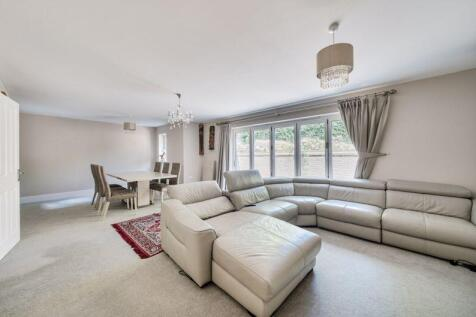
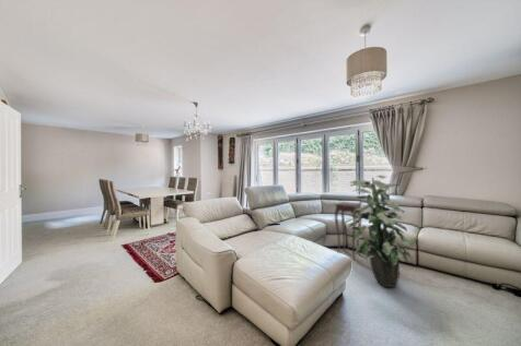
+ indoor plant [348,175,419,288]
+ side table [334,201,363,260]
